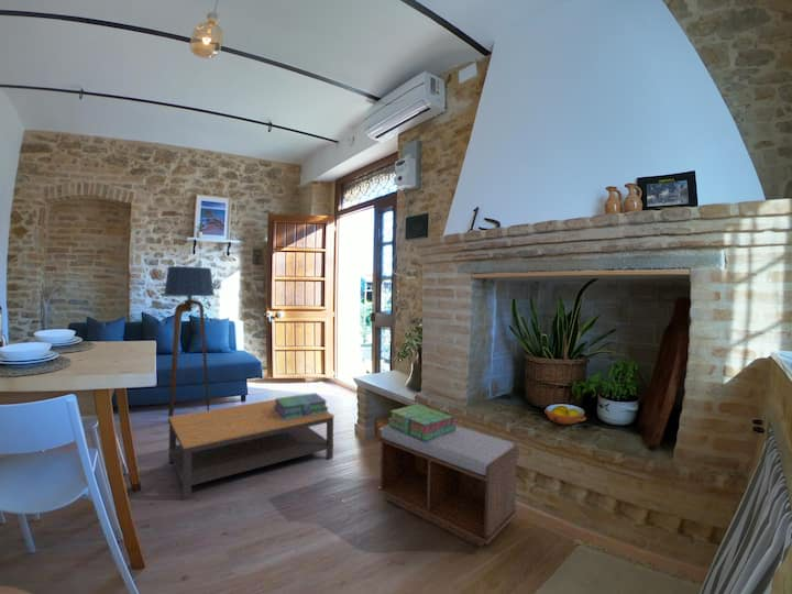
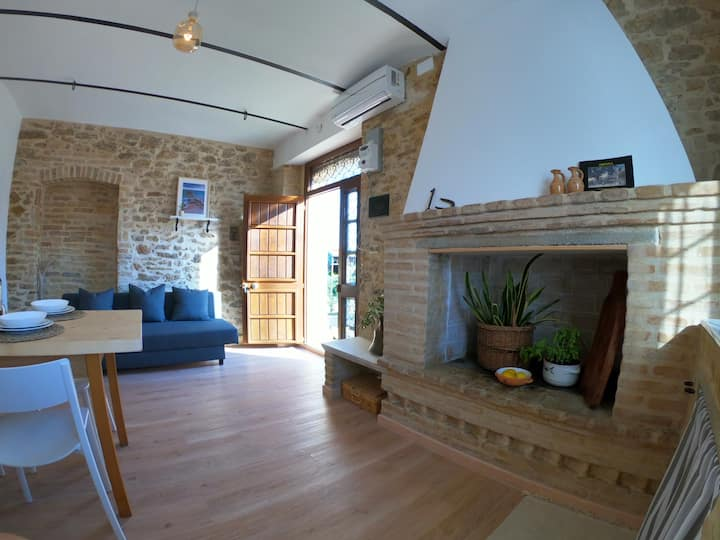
- floor lamp [163,265,216,424]
- coffee table [167,398,336,502]
- bench [377,424,520,548]
- stack of books [387,404,457,441]
- stack of books [273,392,330,420]
